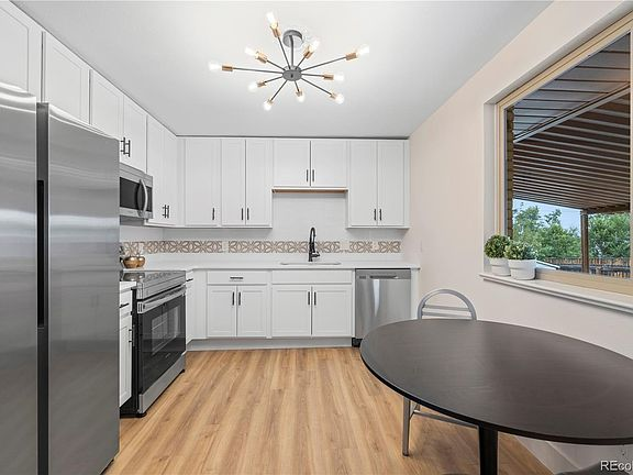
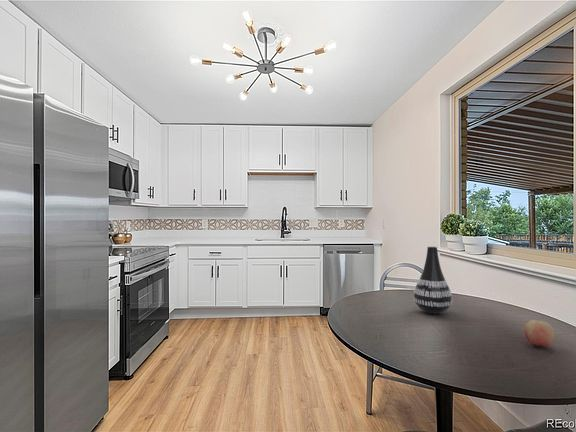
+ vase [412,245,453,316]
+ fruit [523,319,556,347]
